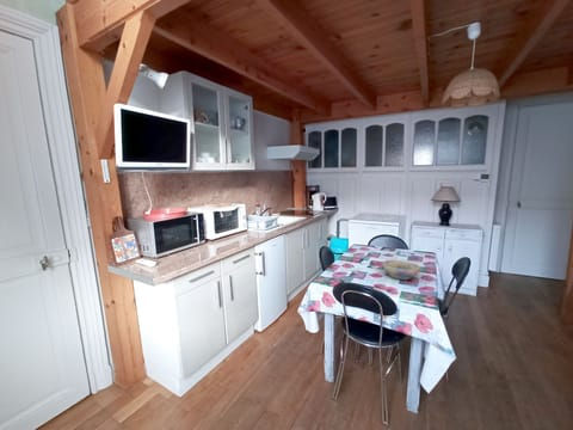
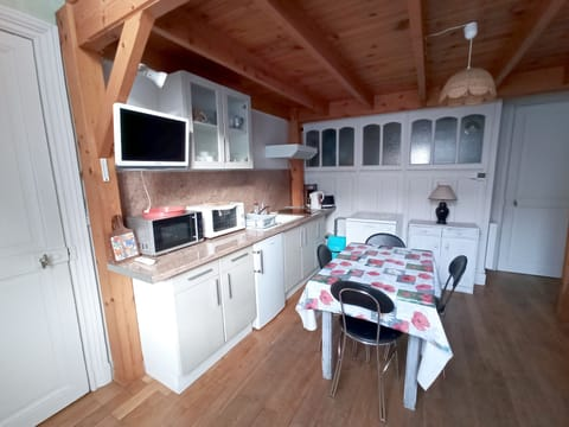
- bowl [382,258,421,281]
